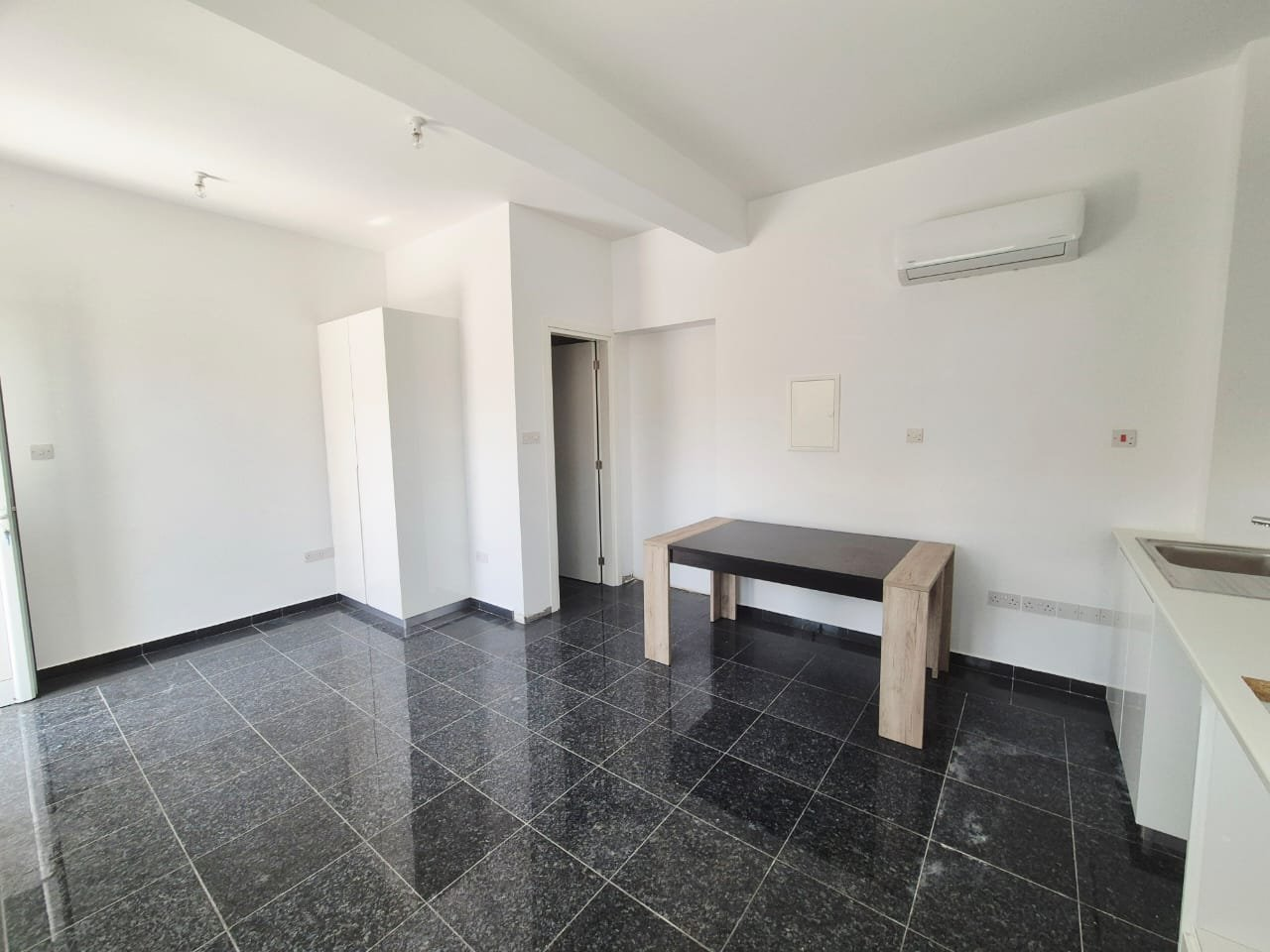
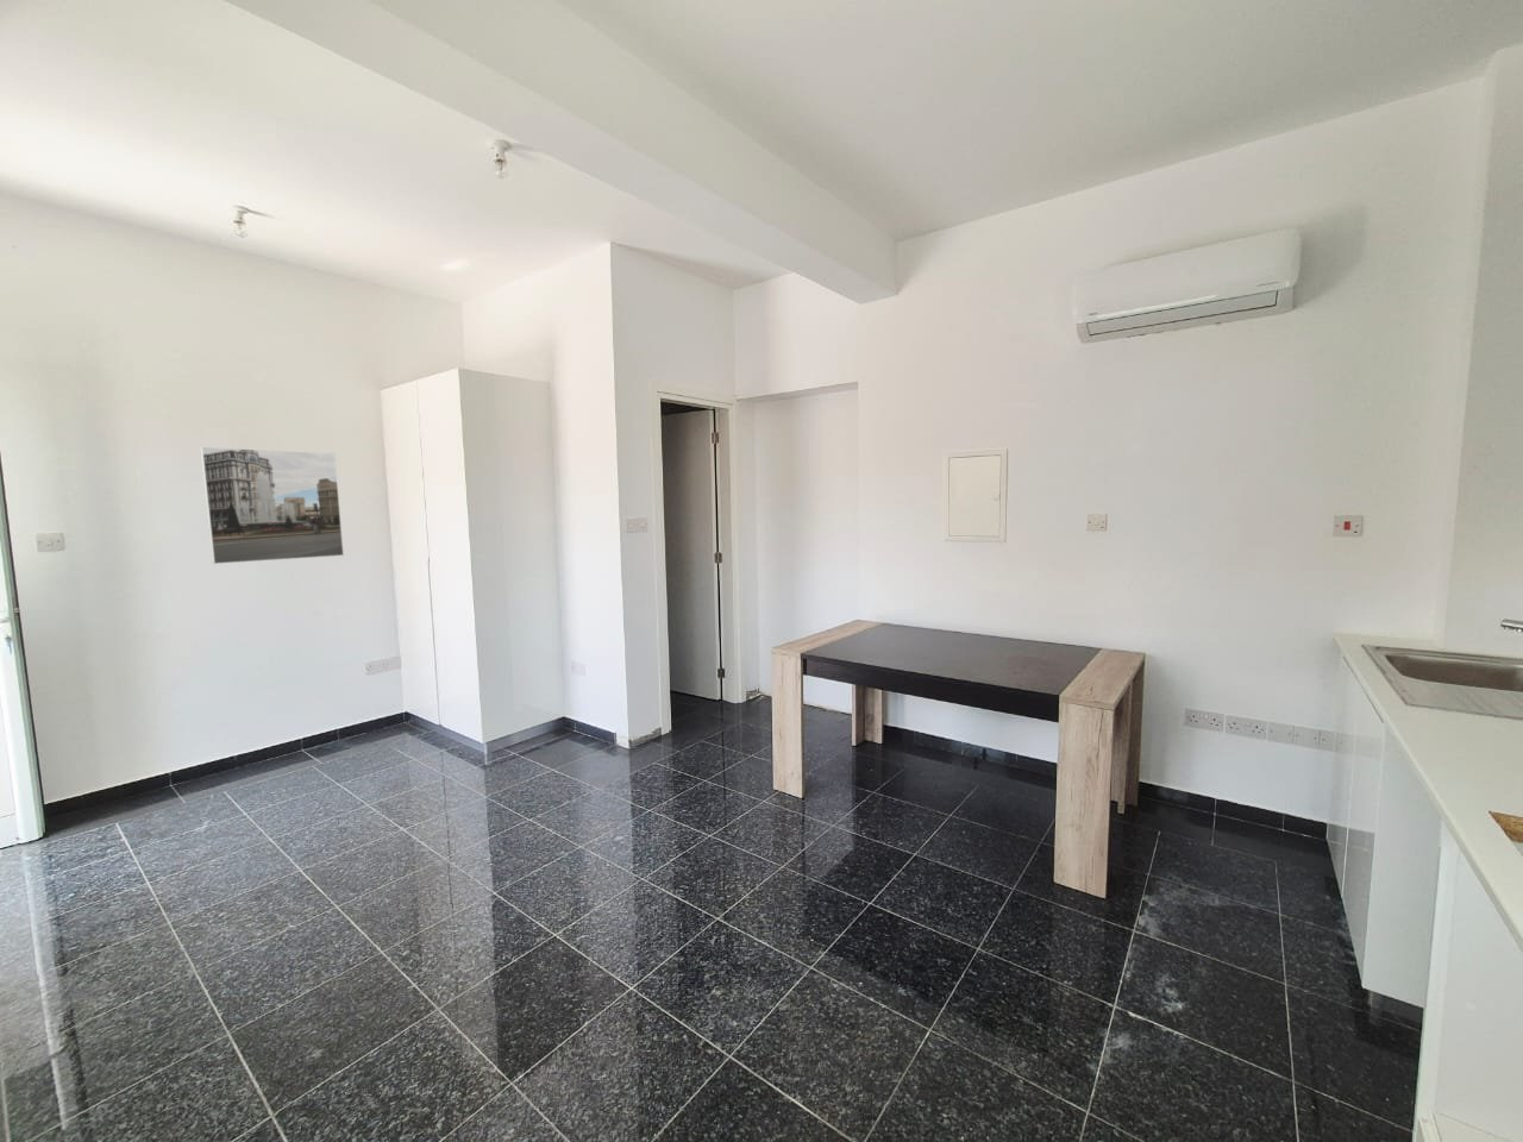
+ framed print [199,446,345,565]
